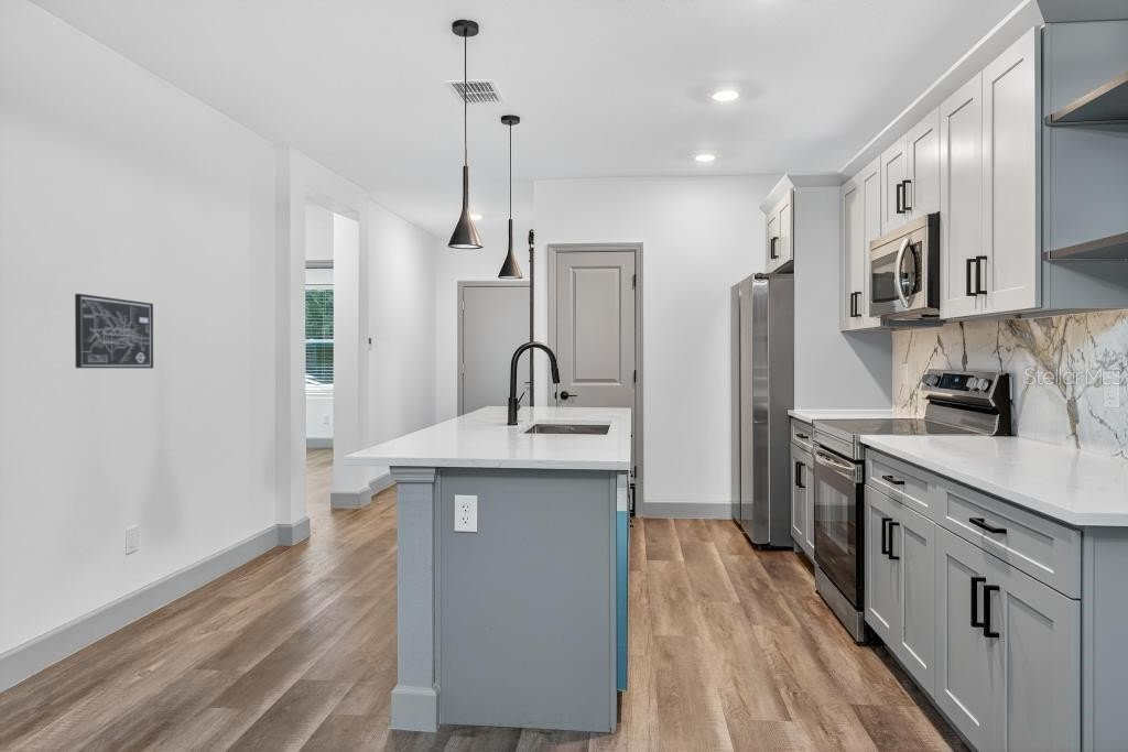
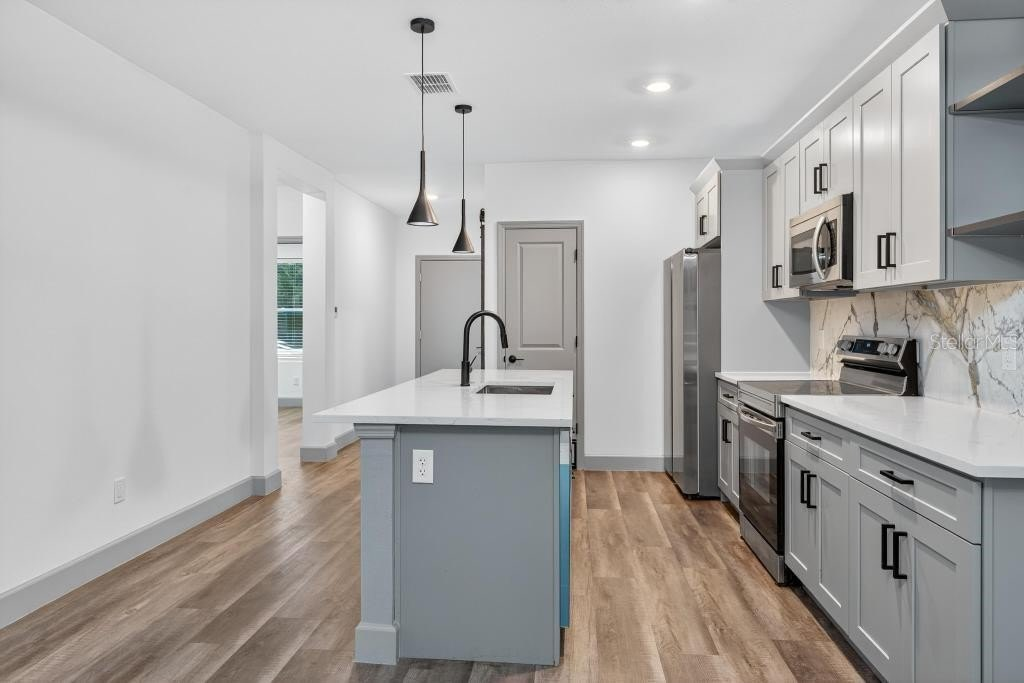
- wall art [74,293,154,369]
